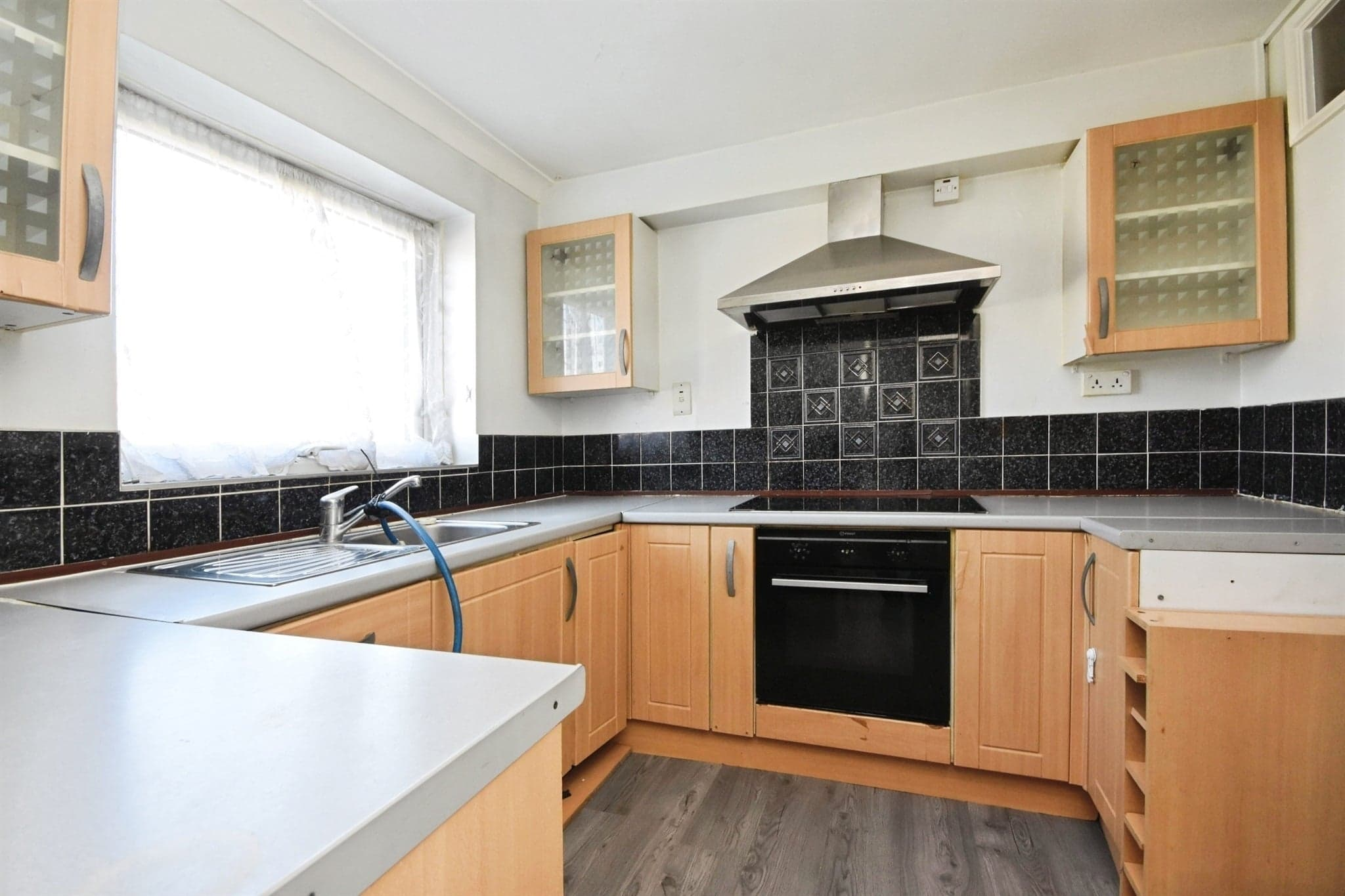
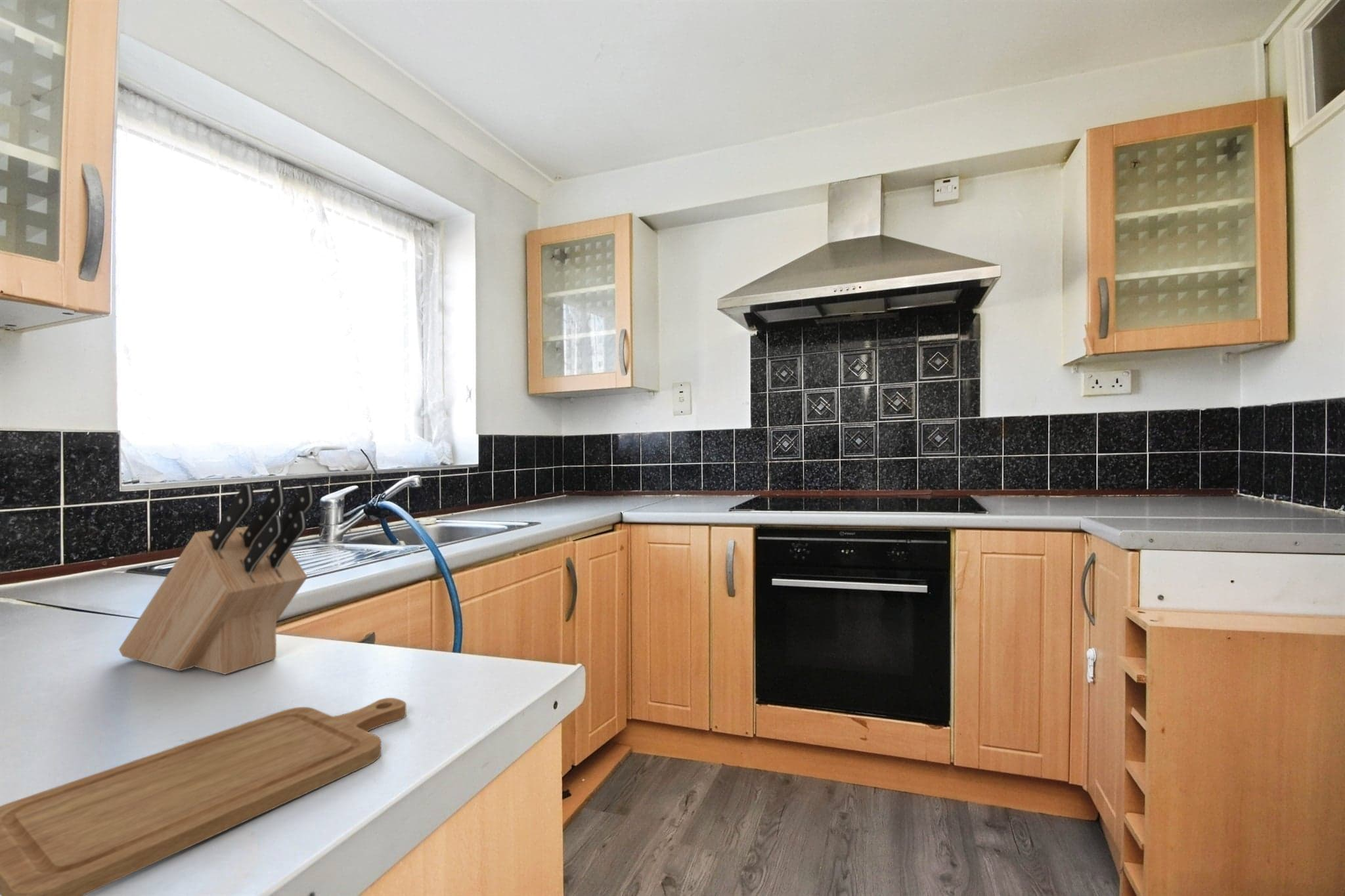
+ chopping board [0,697,407,896]
+ knife block [118,484,315,675]
